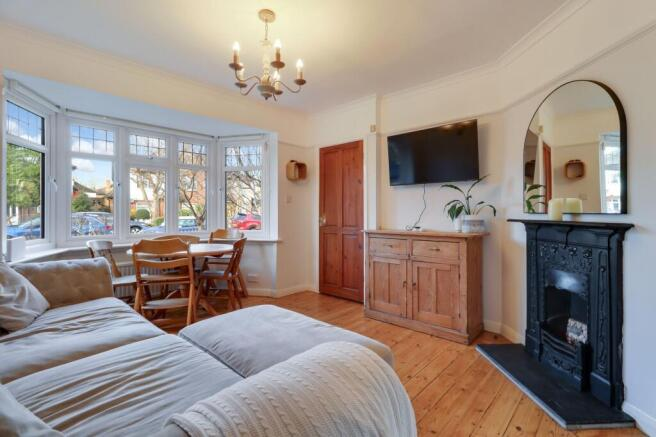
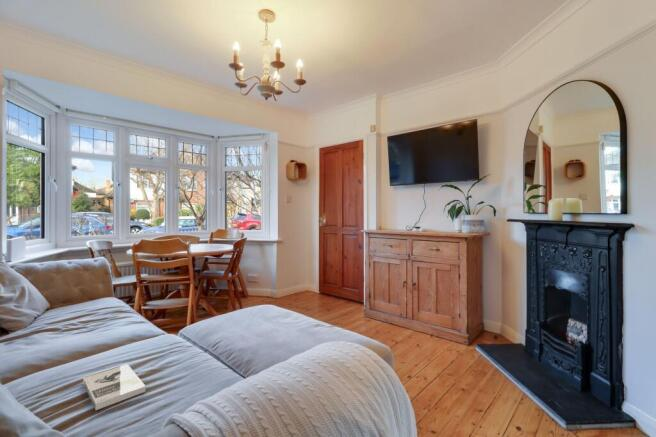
+ book [82,363,146,411]
